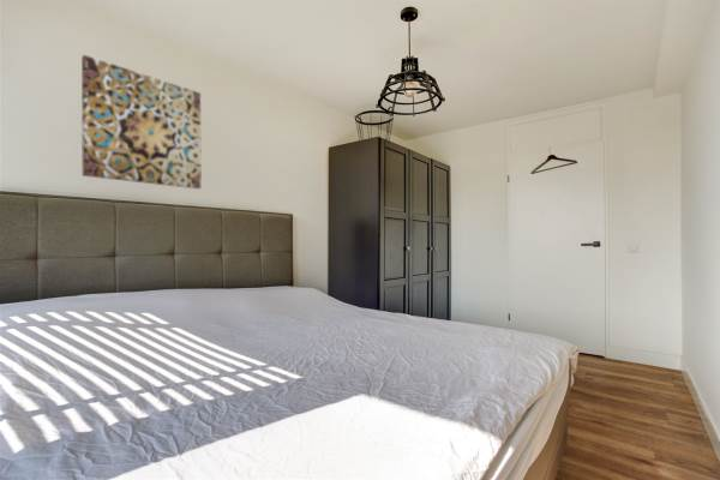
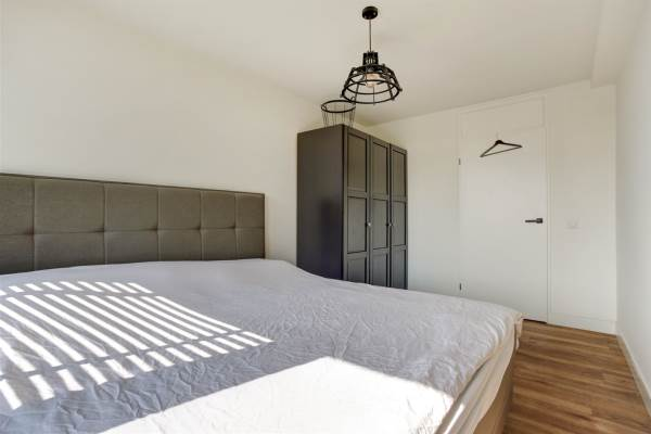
- wall art [80,54,203,190]
